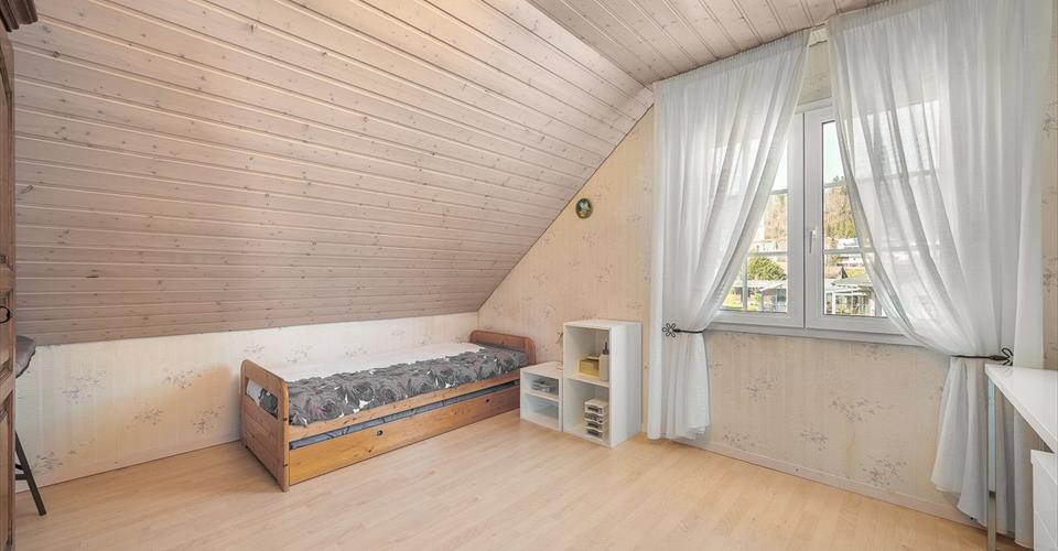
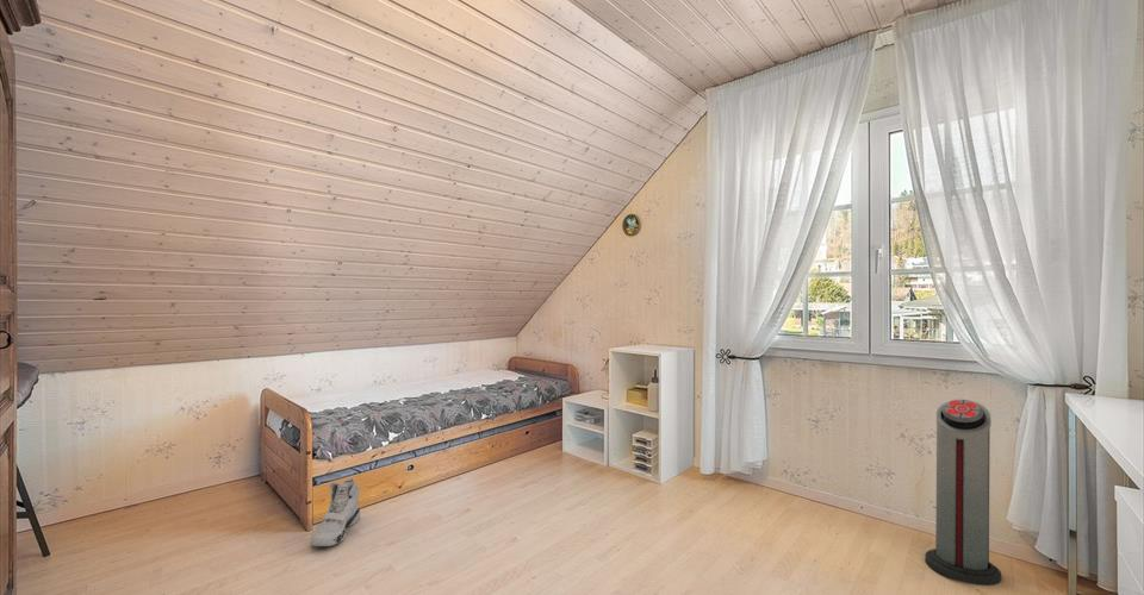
+ sneaker [310,476,361,547]
+ air purifier [924,399,1002,587]
